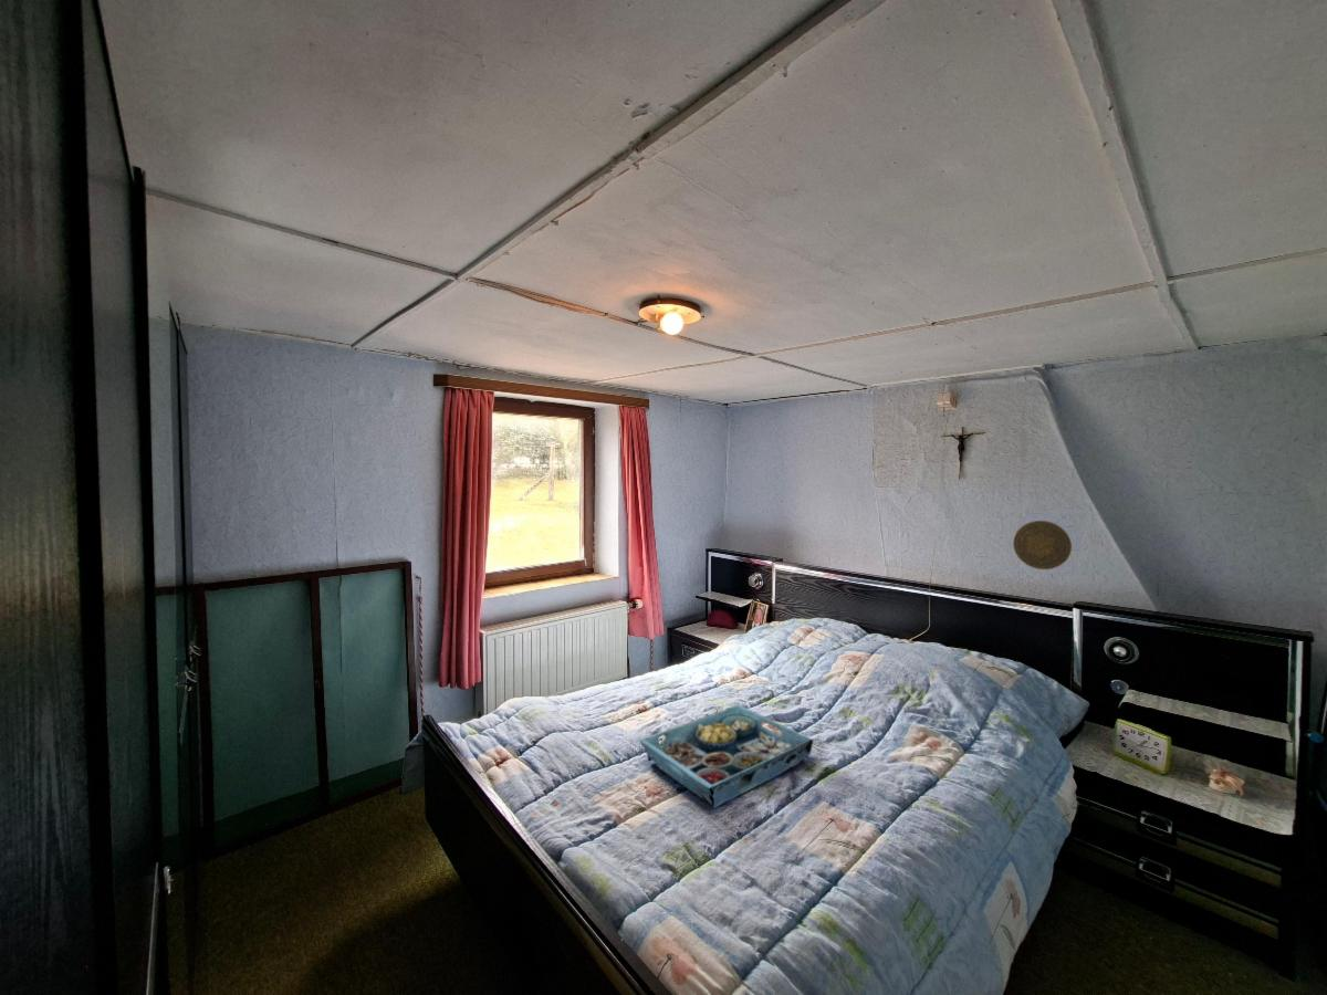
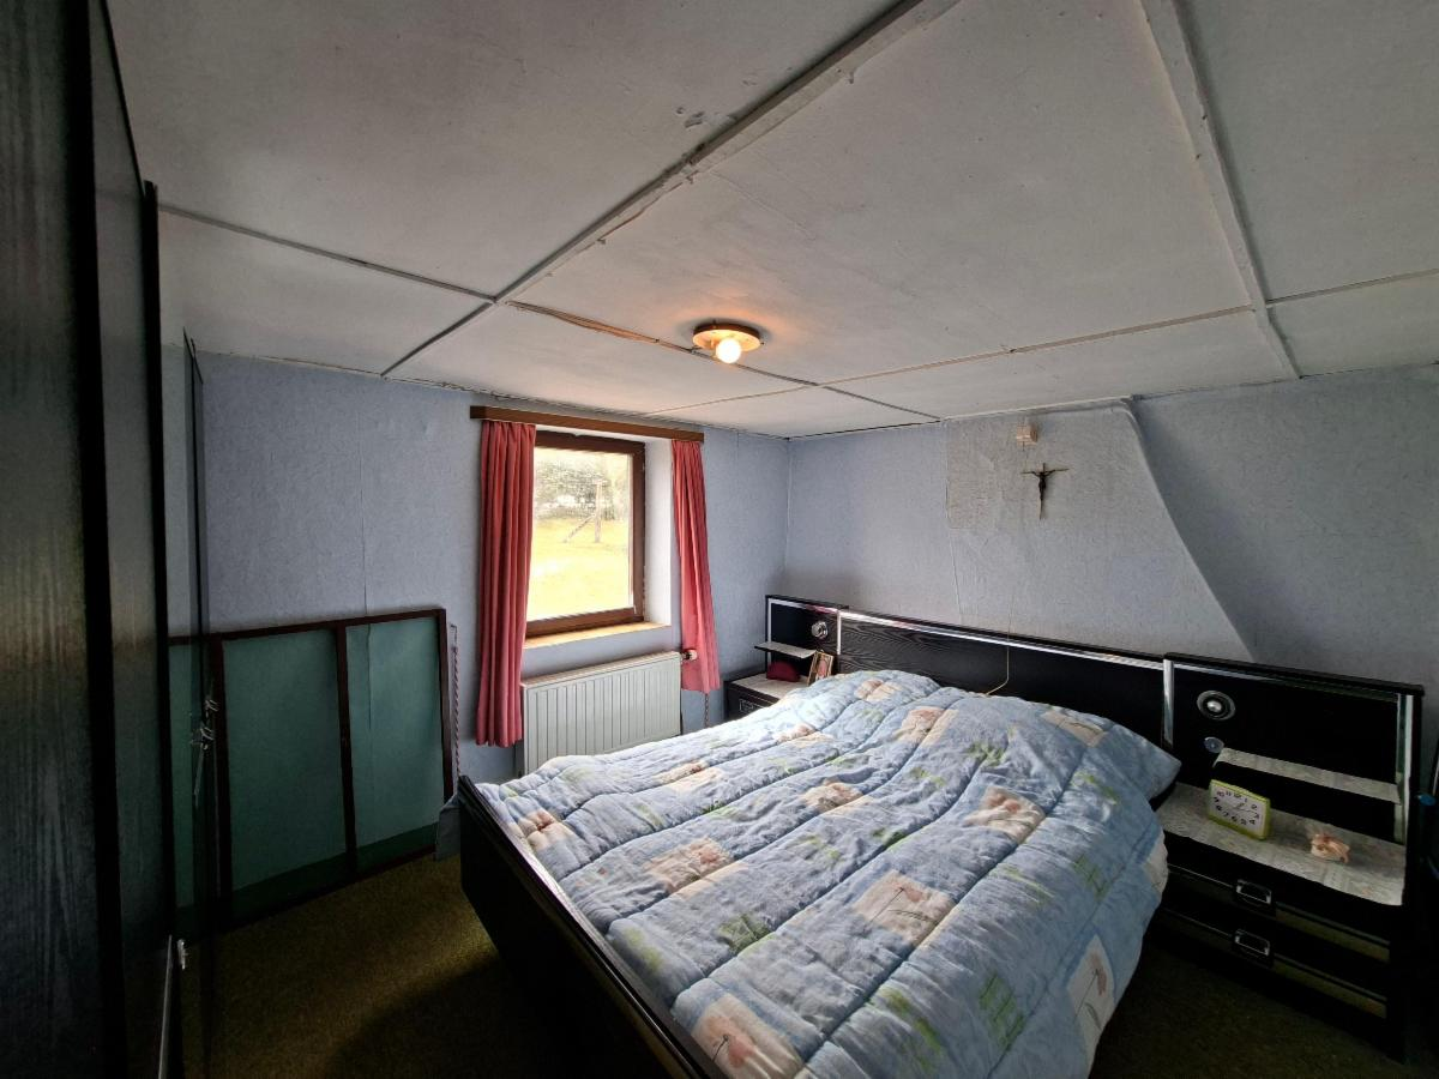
- serving tray [638,704,815,809]
- decorative plate [1012,520,1073,570]
